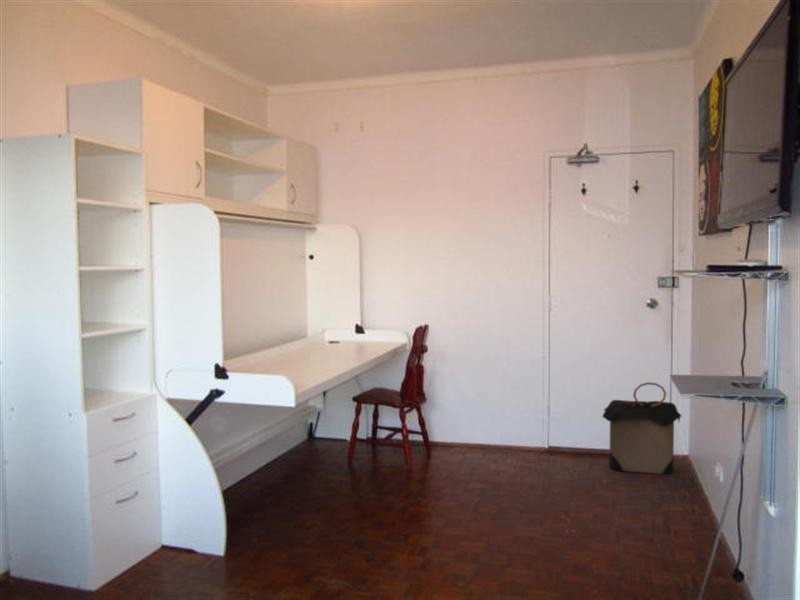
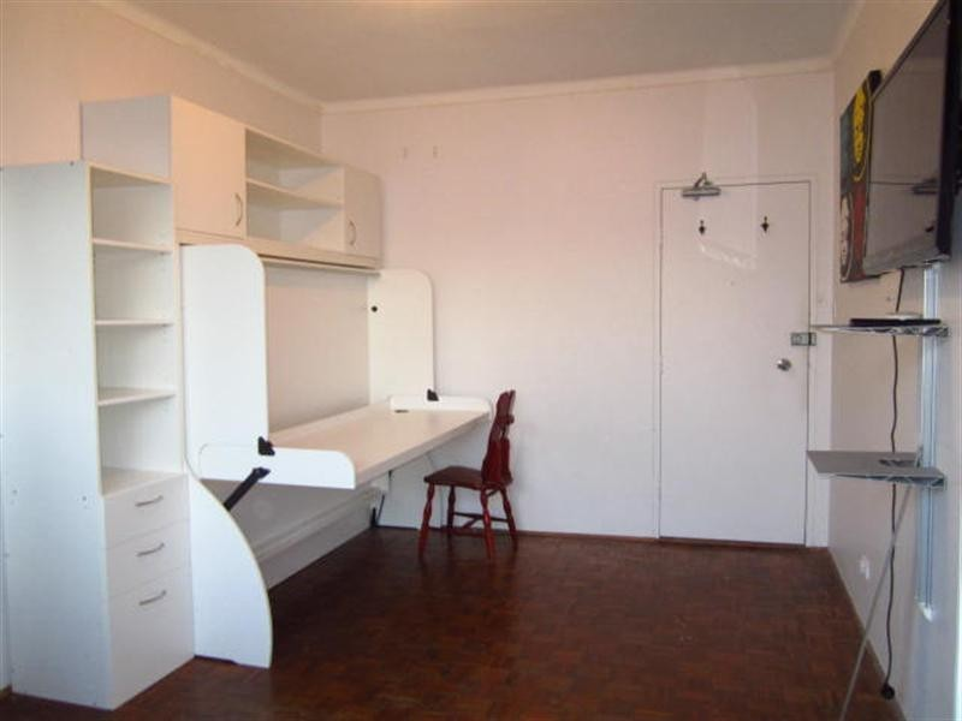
- laundry hamper [602,381,683,475]
